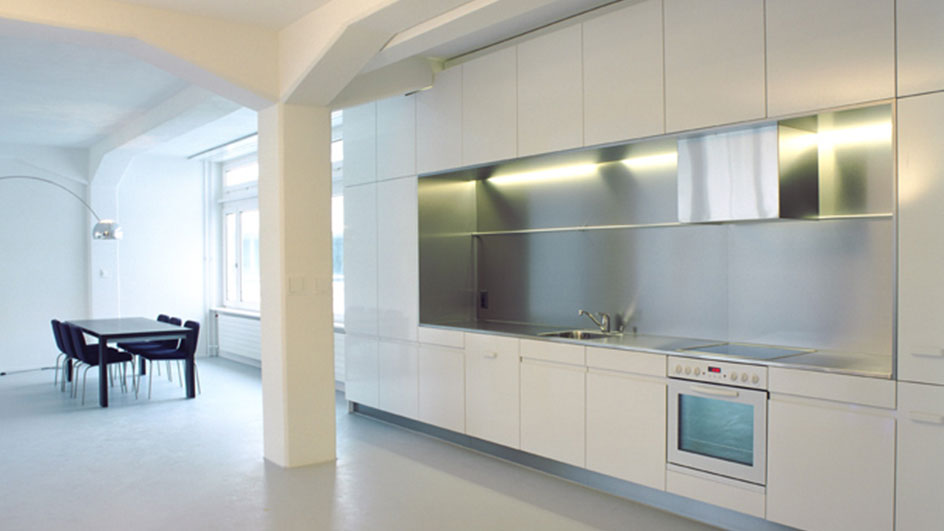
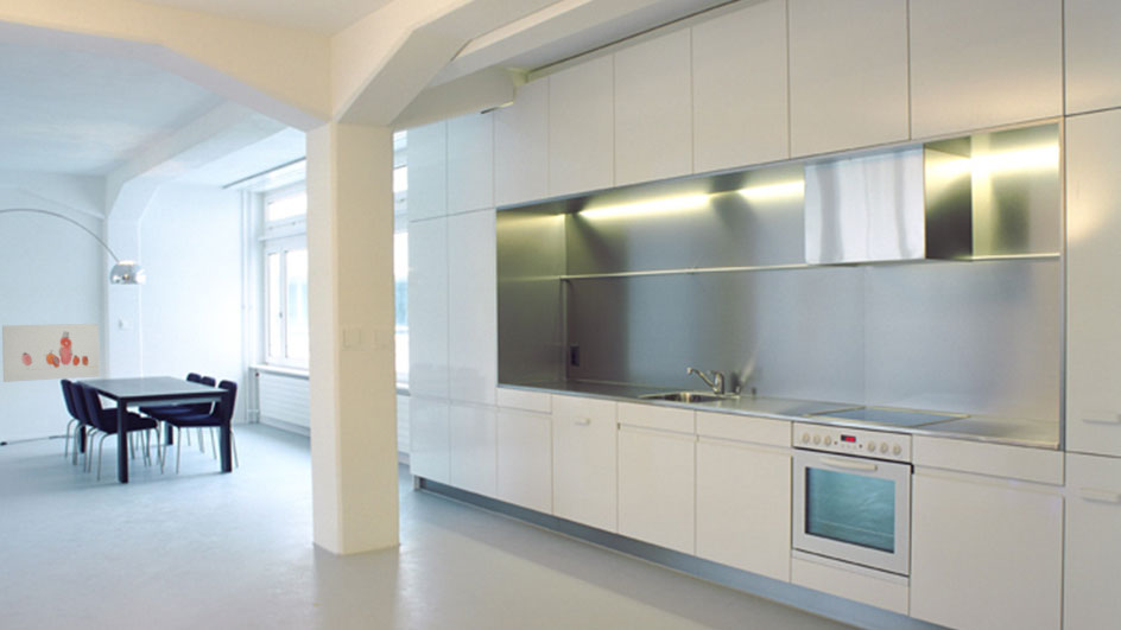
+ wall art [1,323,101,383]
